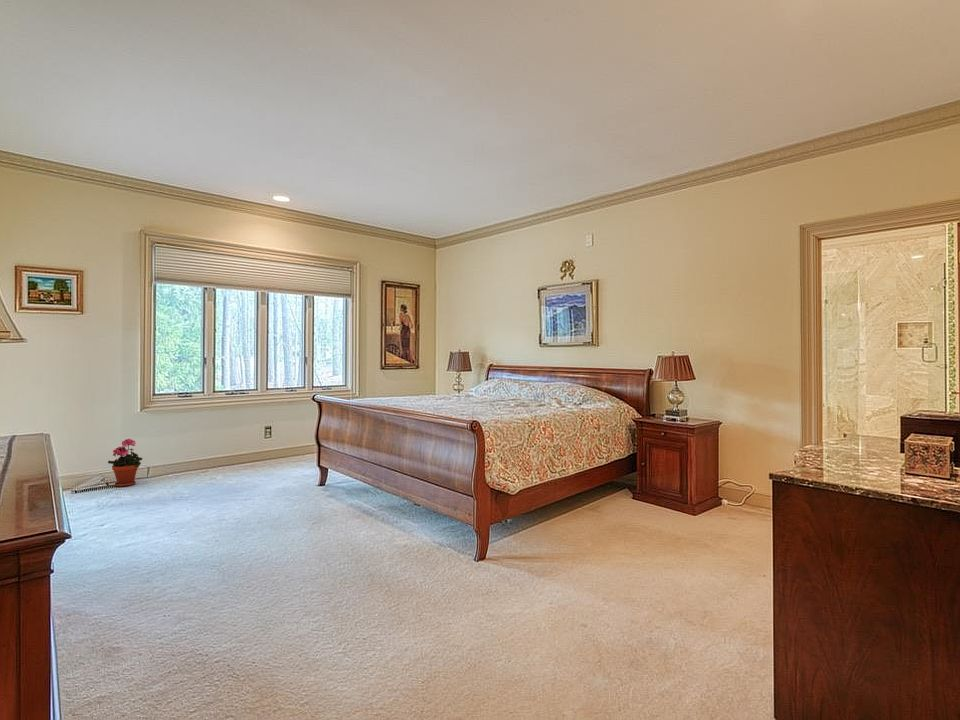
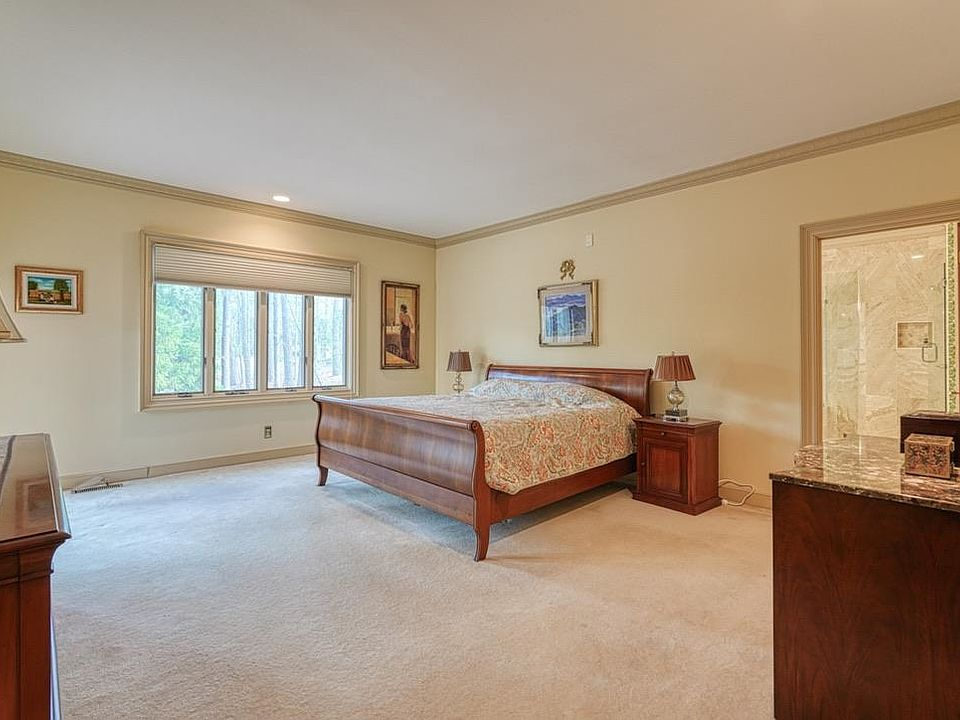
- potted plant [107,438,143,488]
